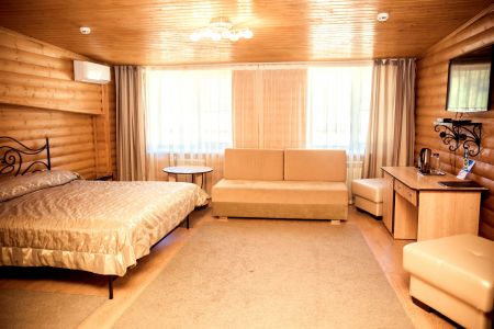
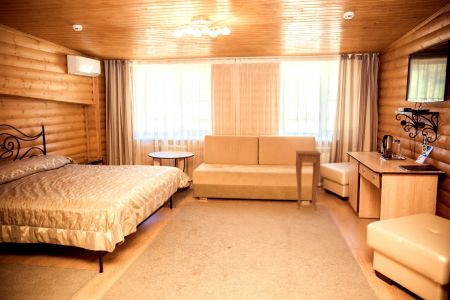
+ side table [295,150,322,211]
